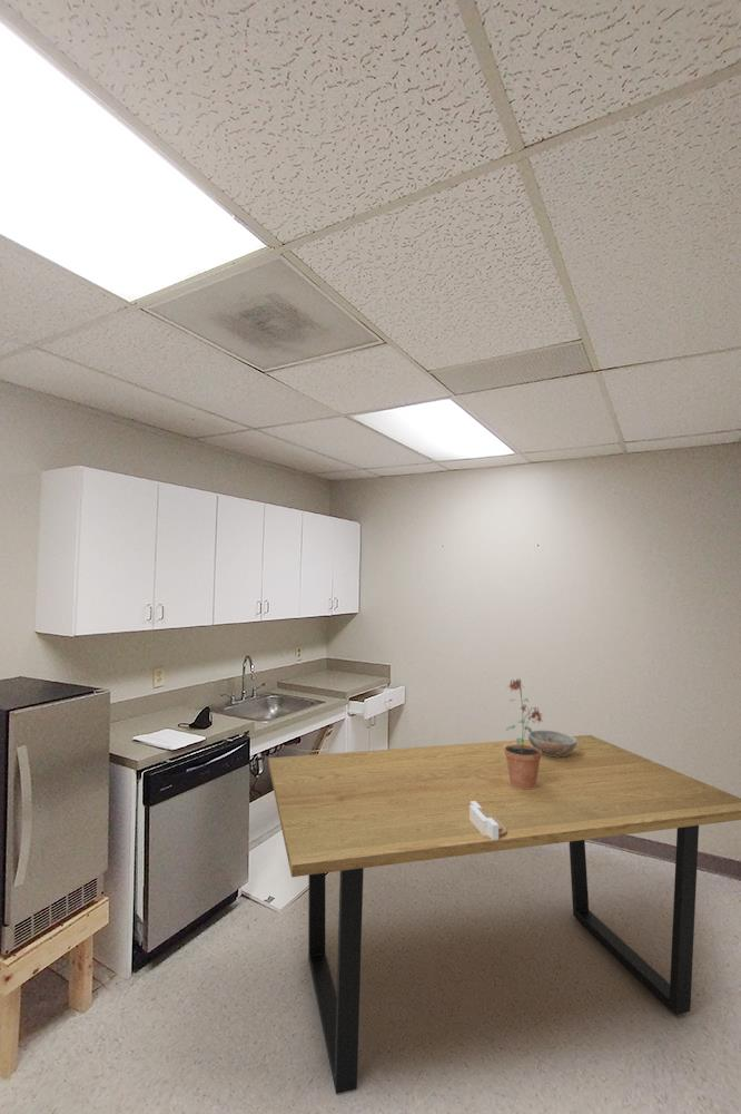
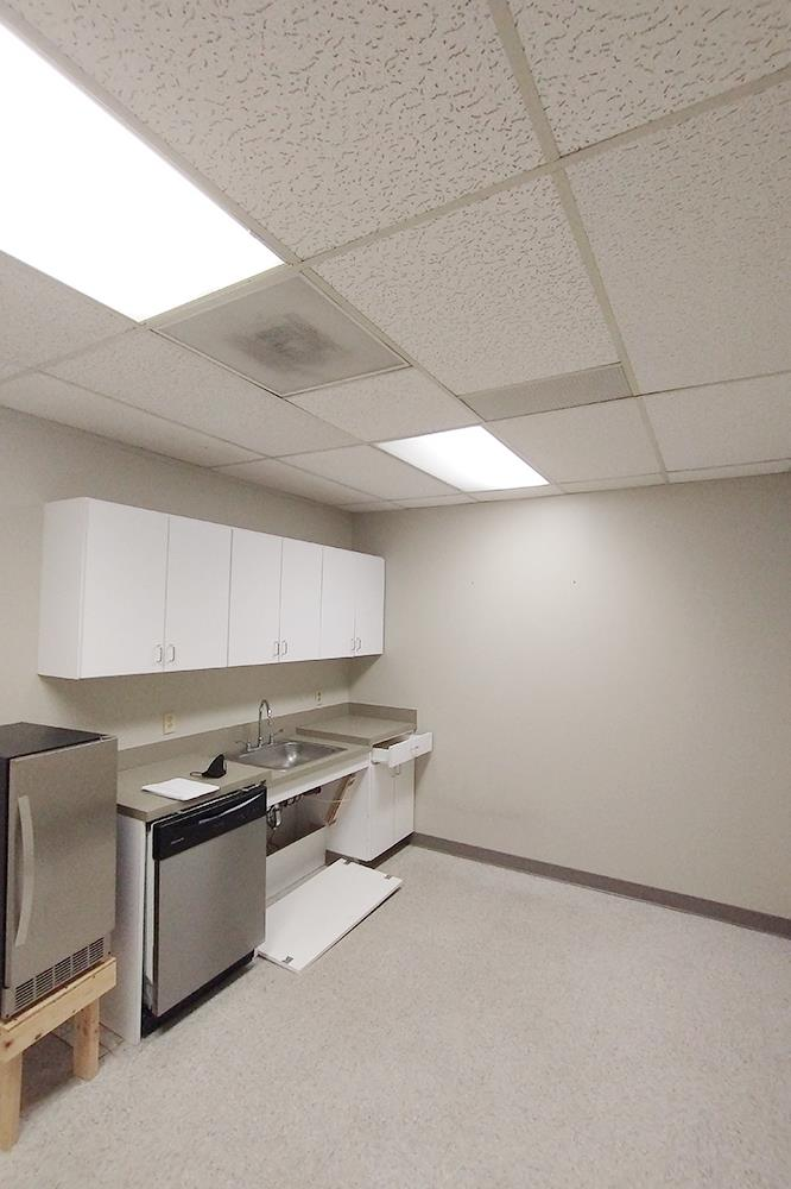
- bowl [527,730,577,758]
- potted plant [504,677,543,789]
- architectural model [470,801,506,840]
- dining table [267,734,741,1095]
